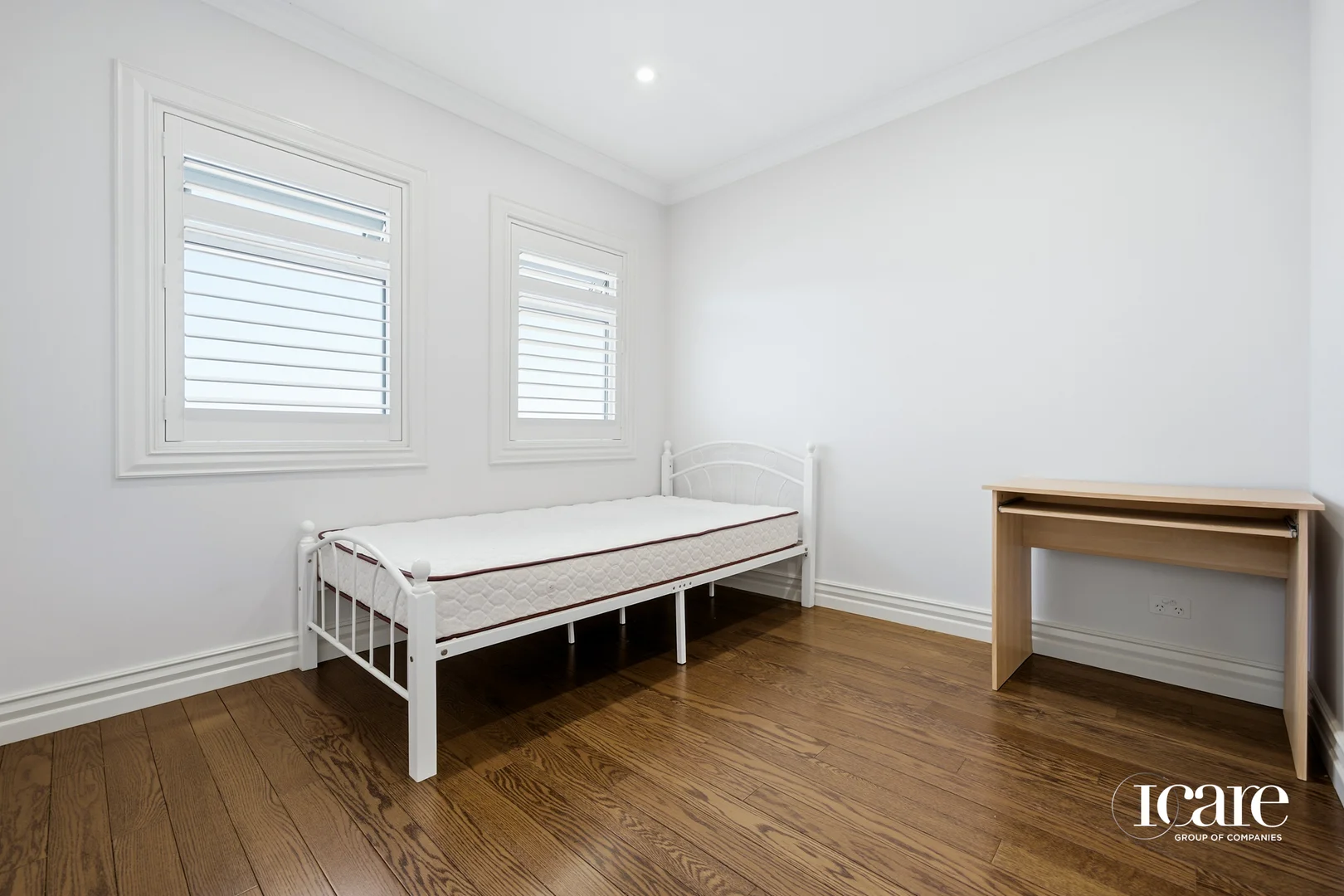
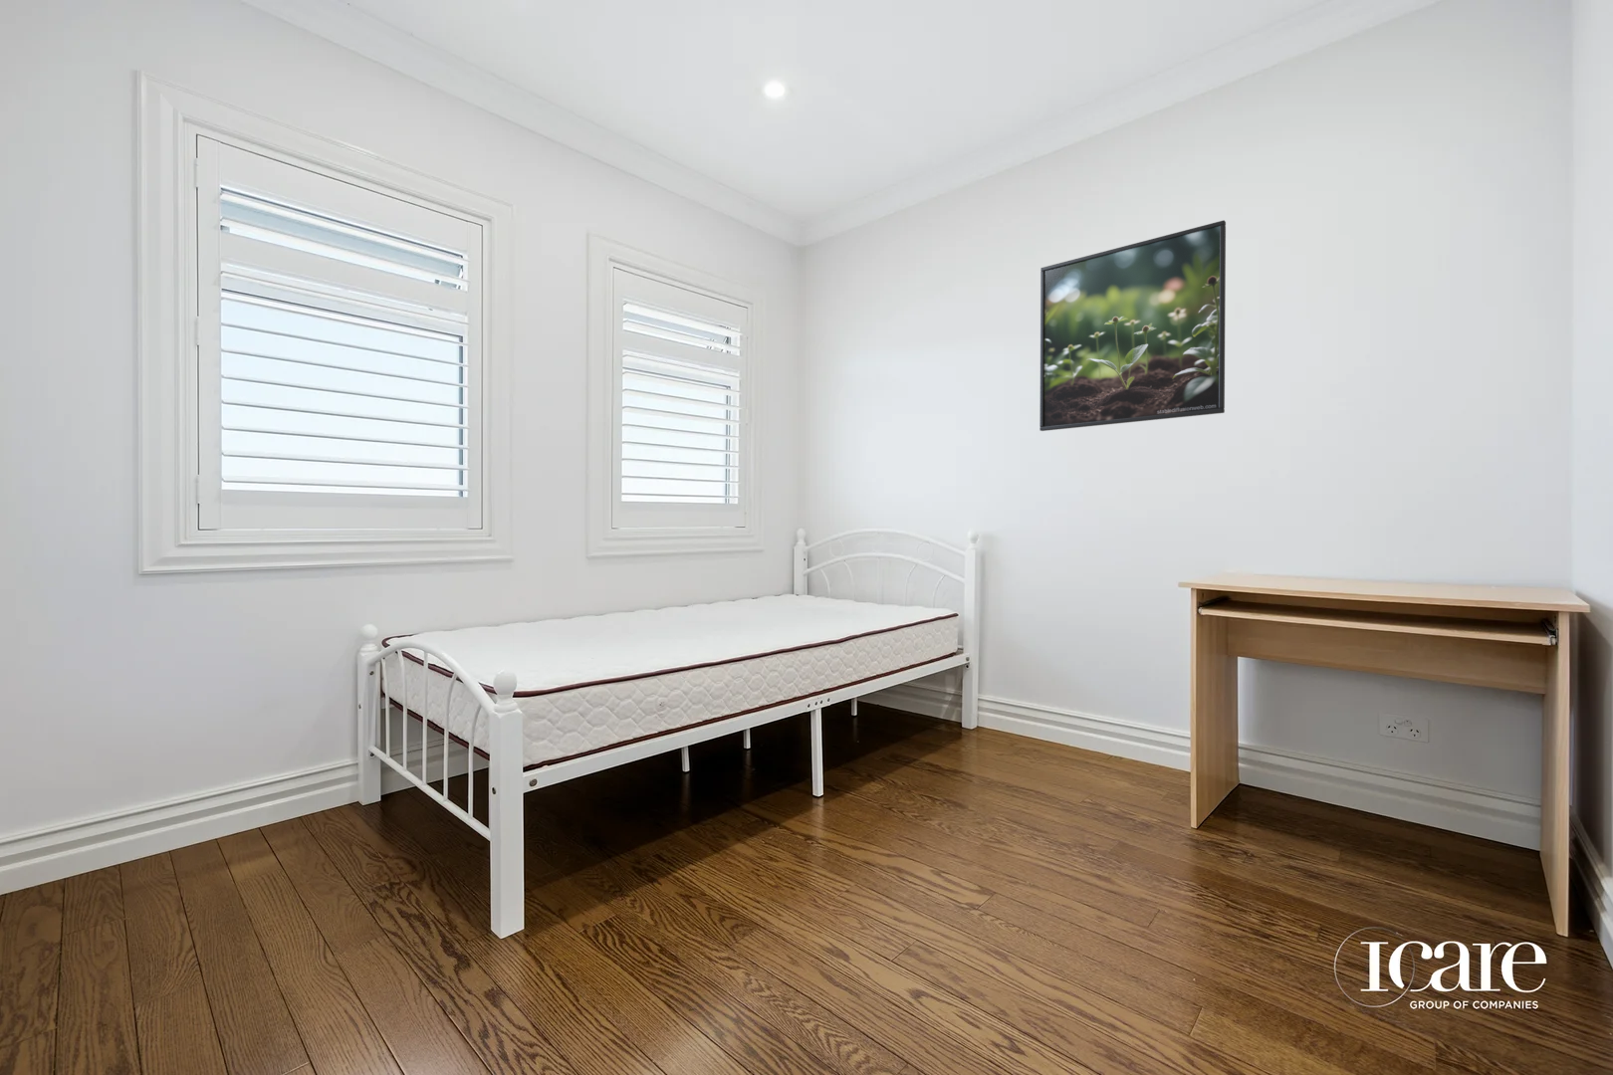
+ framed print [1038,220,1227,432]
